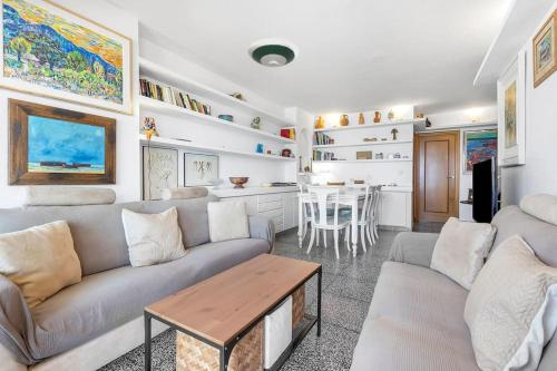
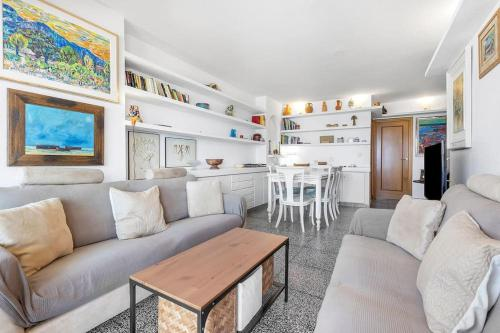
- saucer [247,37,300,68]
